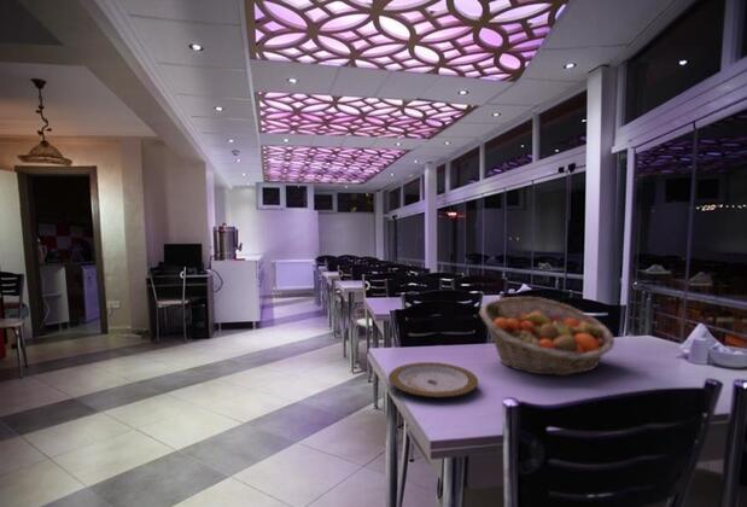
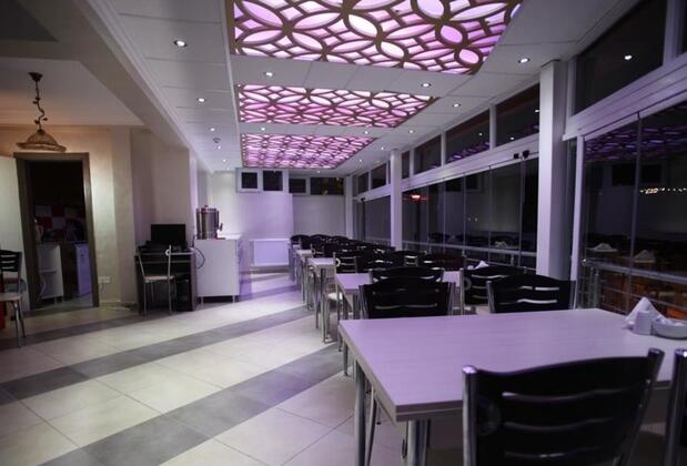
- fruit basket [478,296,615,377]
- plate [387,361,479,398]
